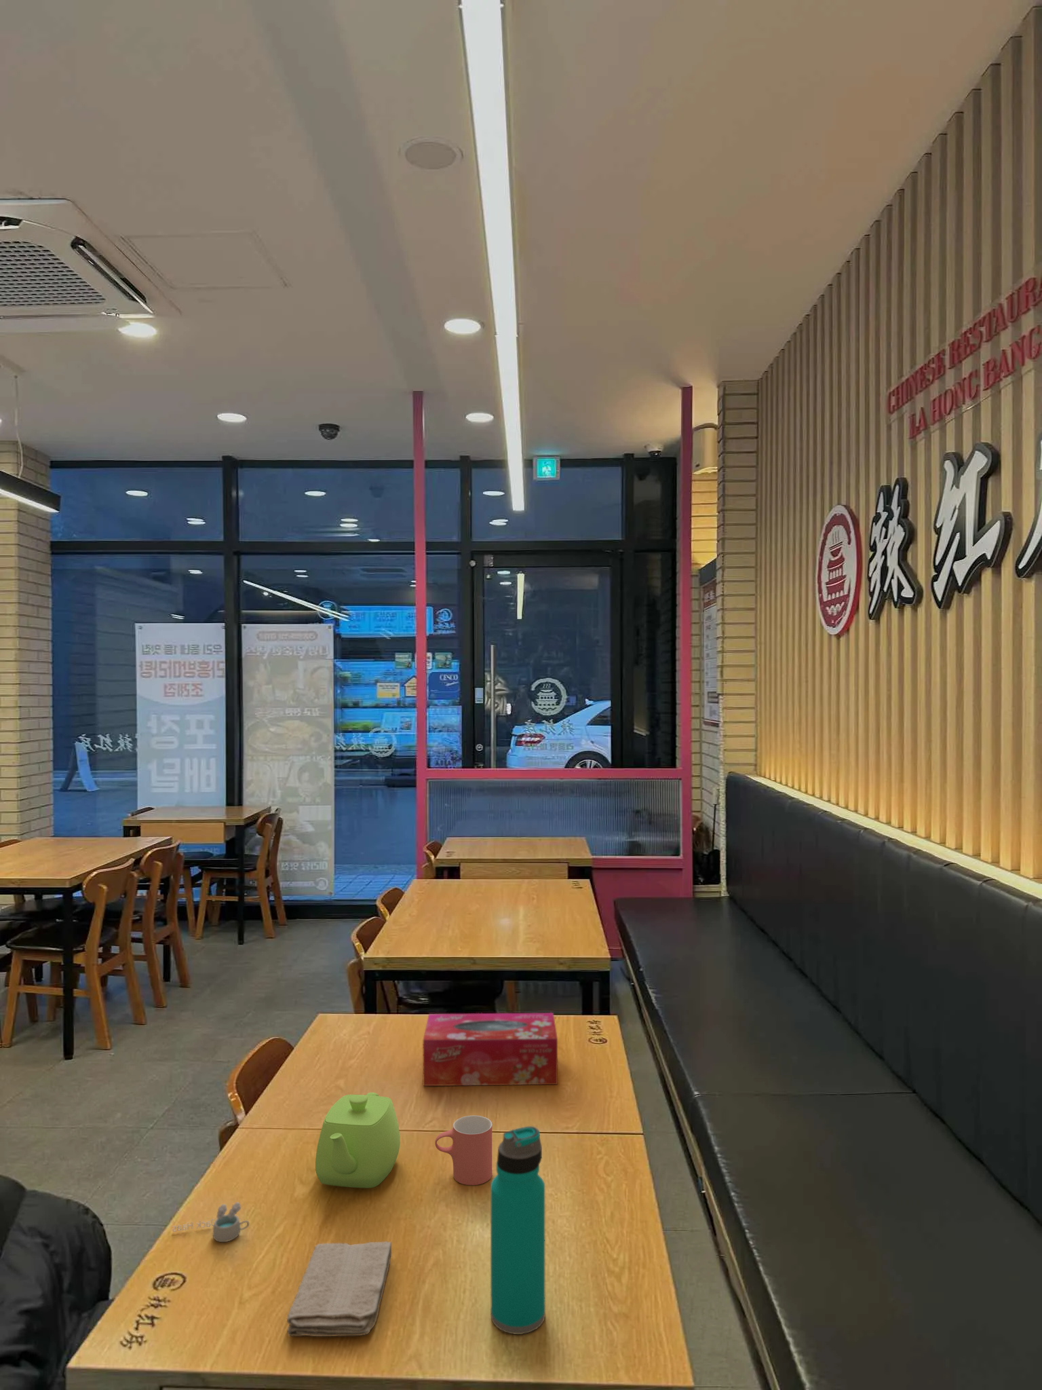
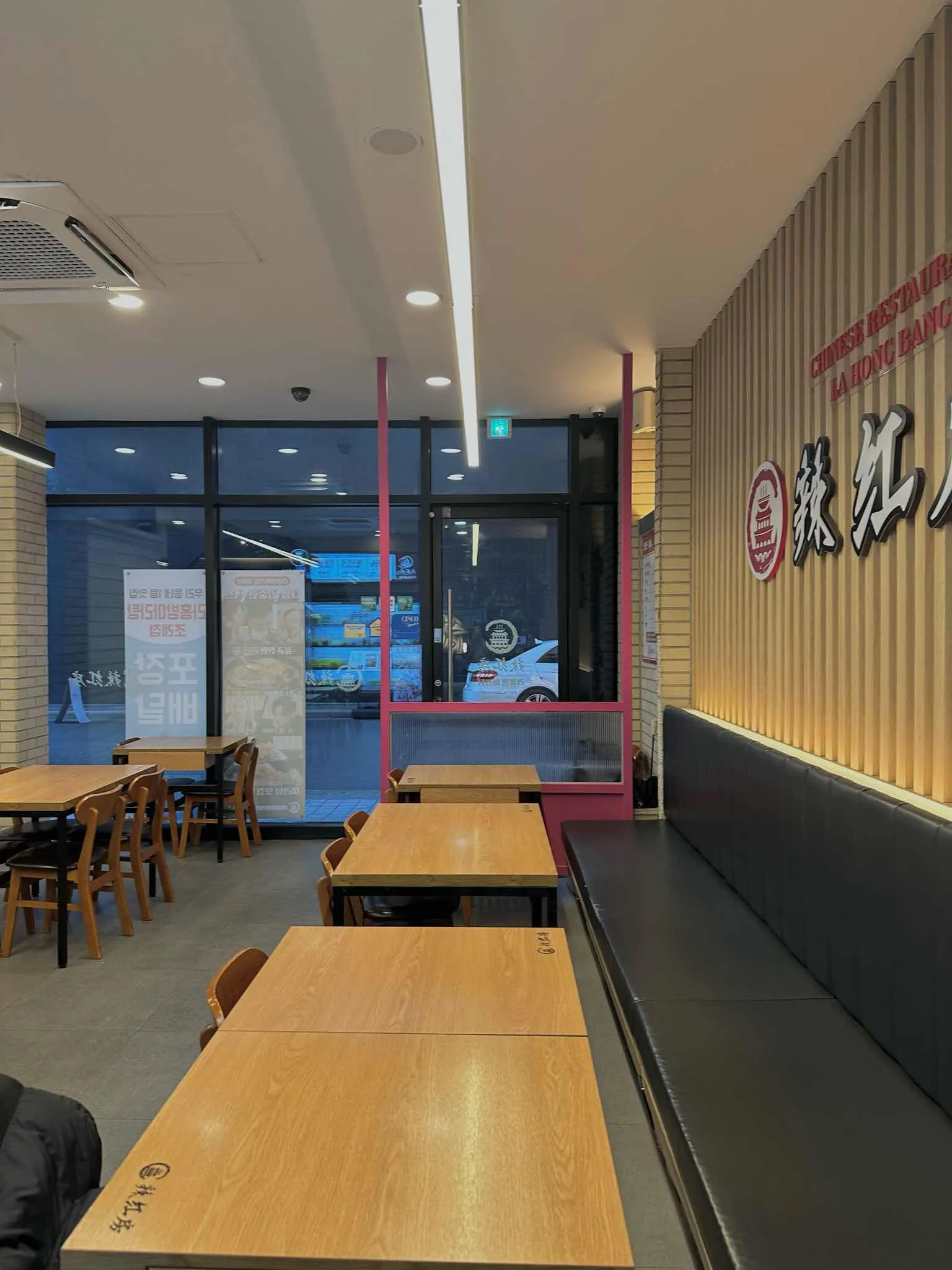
- cup [435,1114,493,1185]
- water bottle [489,1126,546,1335]
- cup [172,1202,250,1242]
- teapot [315,1092,401,1189]
- tissue box [422,1012,558,1087]
- washcloth [287,1241,392,1337]
